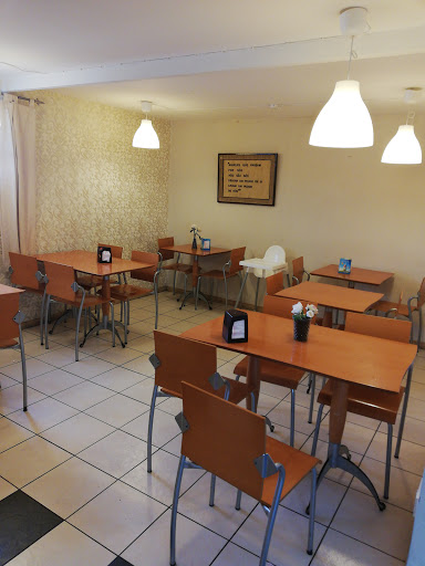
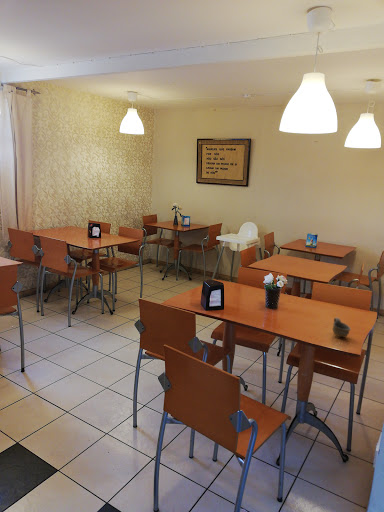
+ cup [332,317,352,339]
